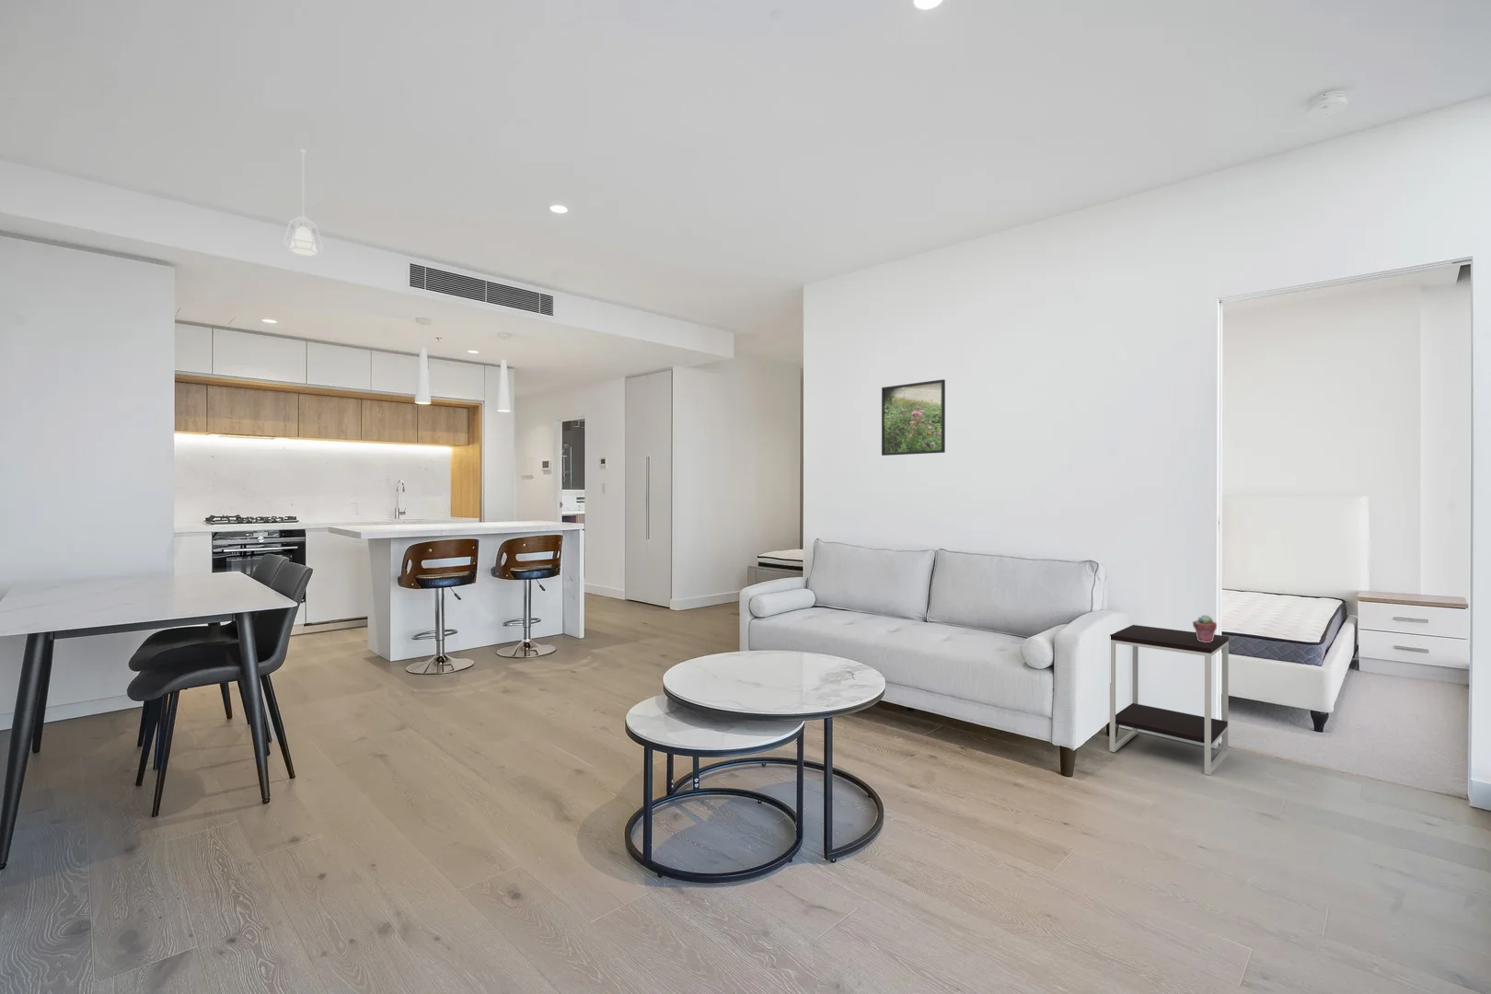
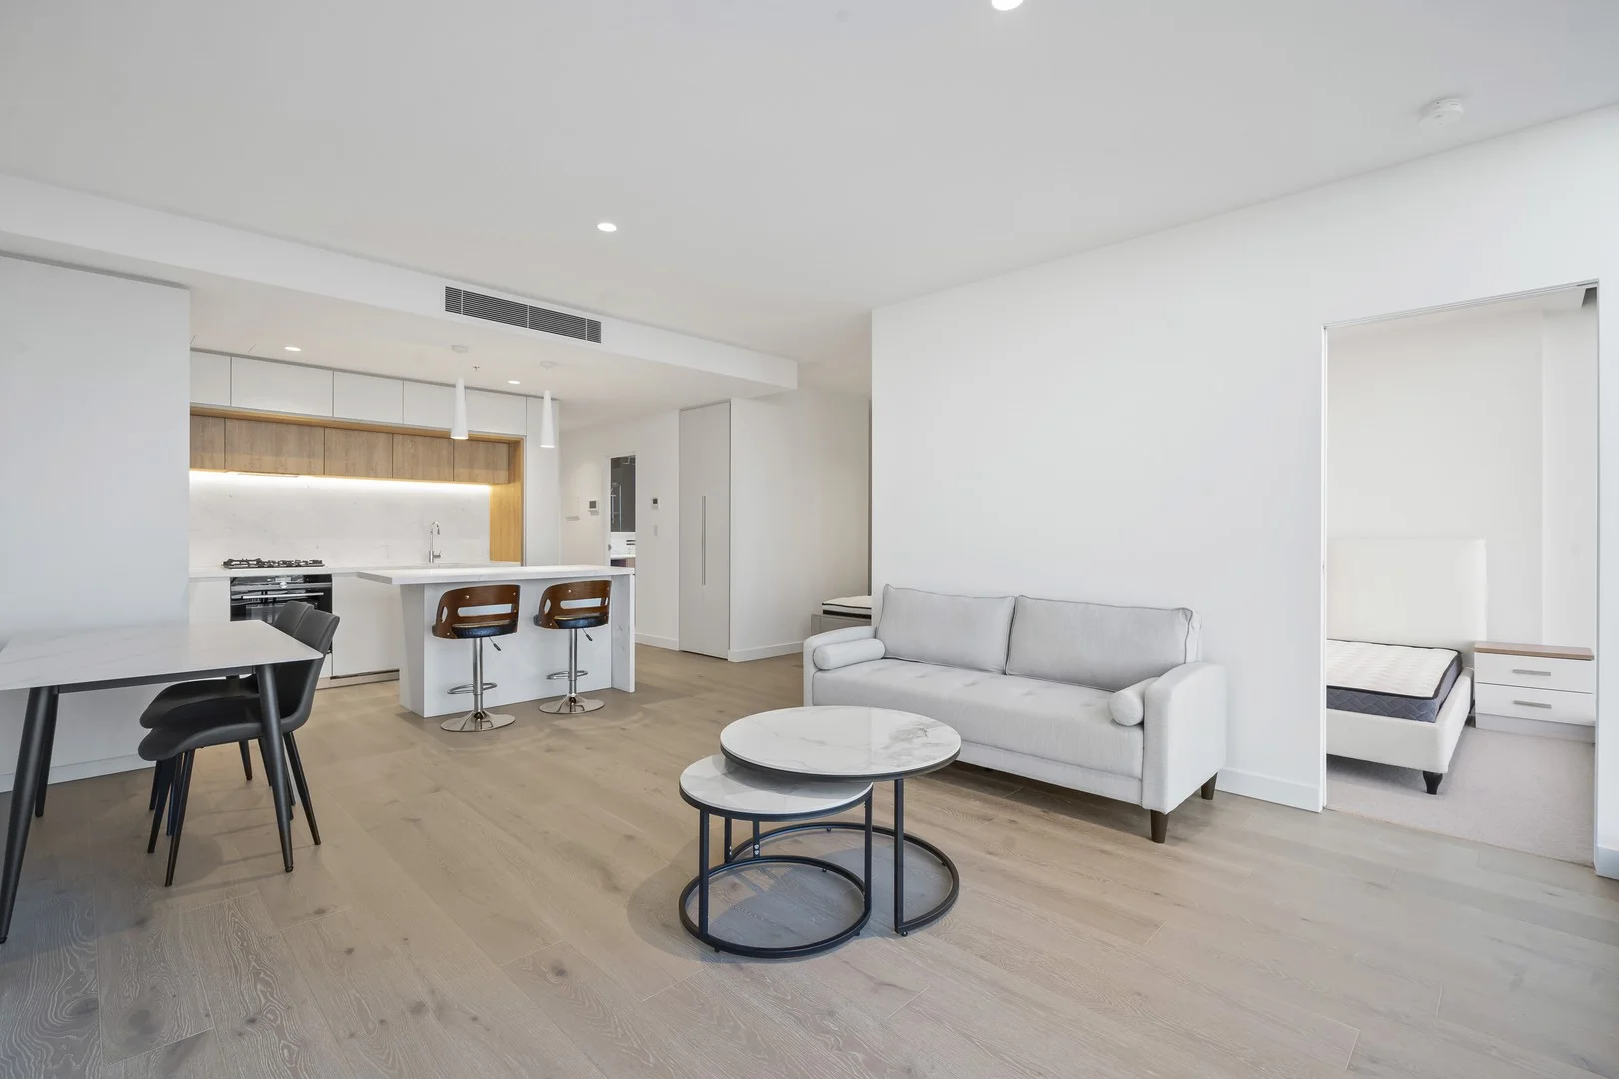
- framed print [881,378,946,456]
- side table [1109,623,1229,775]
- pendant lamp [283,149,324,257]
- potted succulent [1191,613,1218,642]
